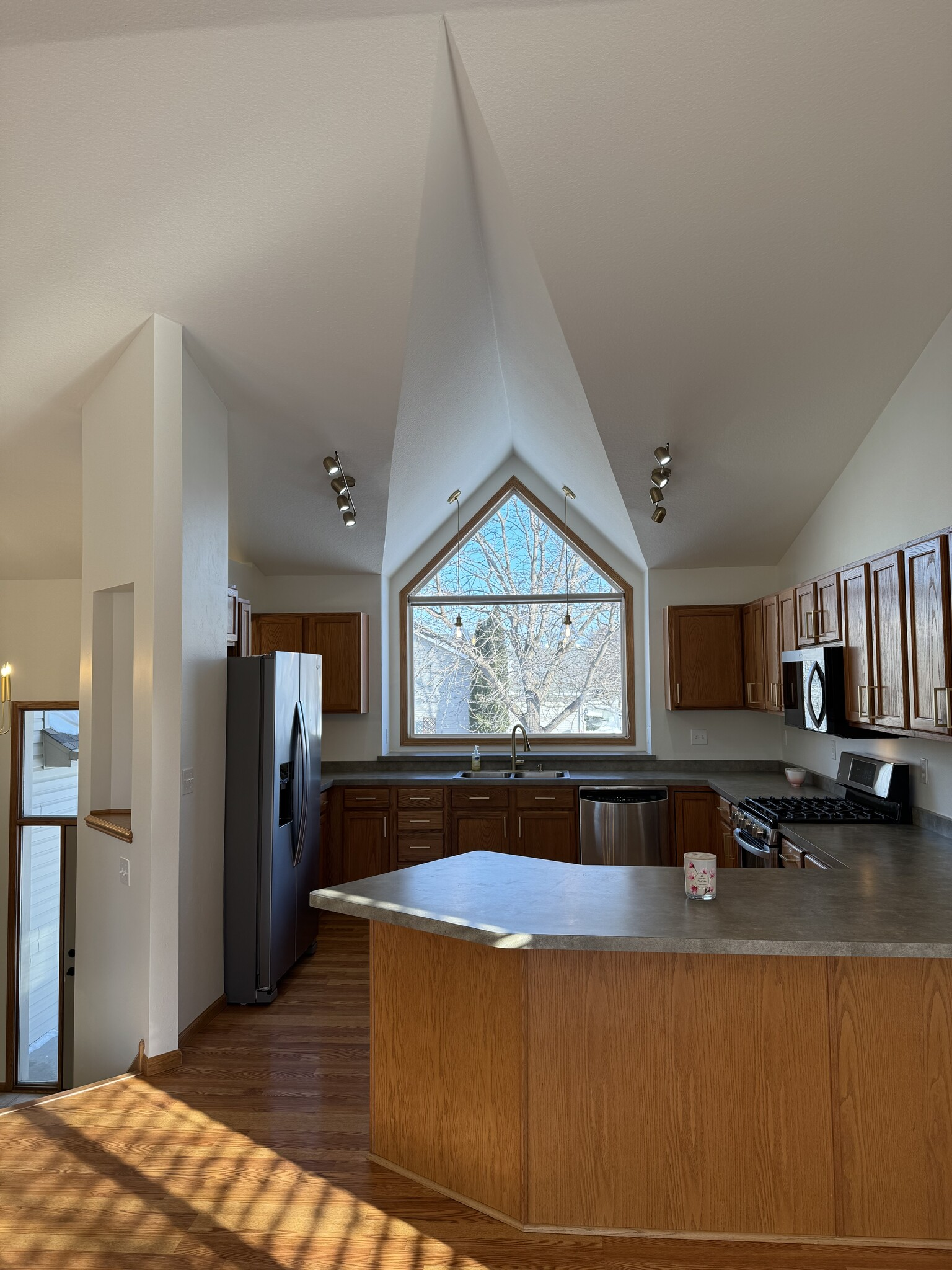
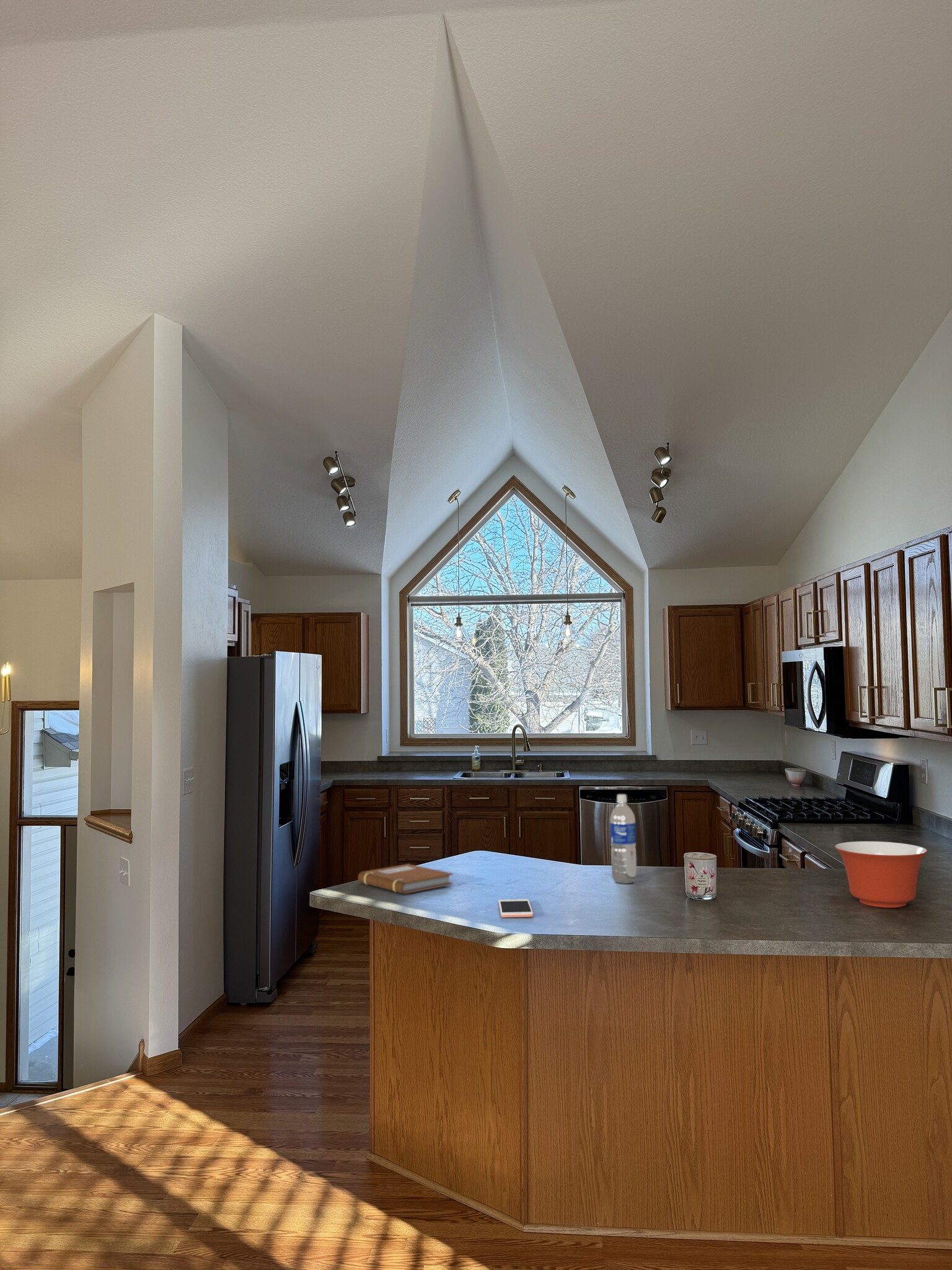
+ cell phone [498,899,534,918]
+ water bottle [609,794,637,884]
+ notebook [358,863,454,894]
+ mixing bowl [834,841,928,908]
